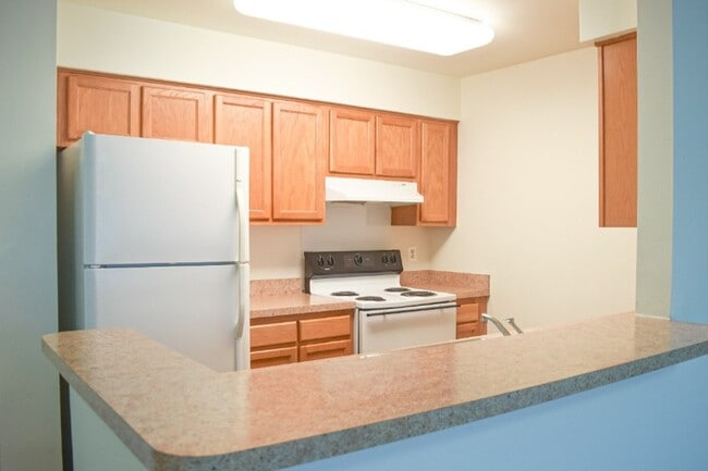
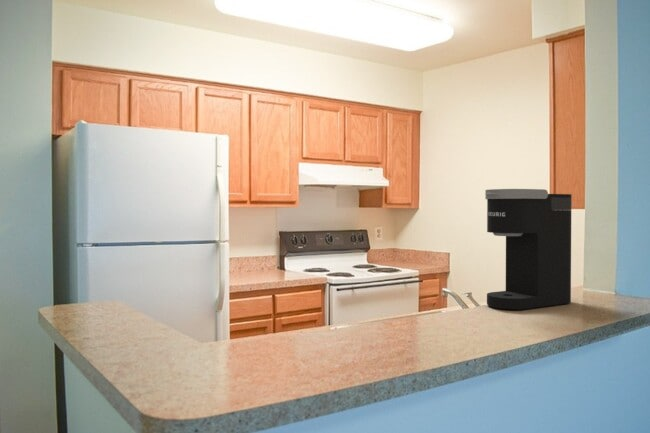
+ coffee maker [484,188,573,311]
